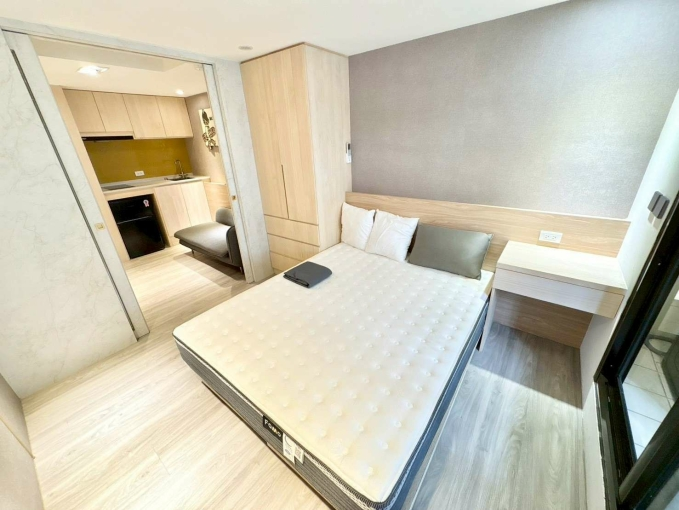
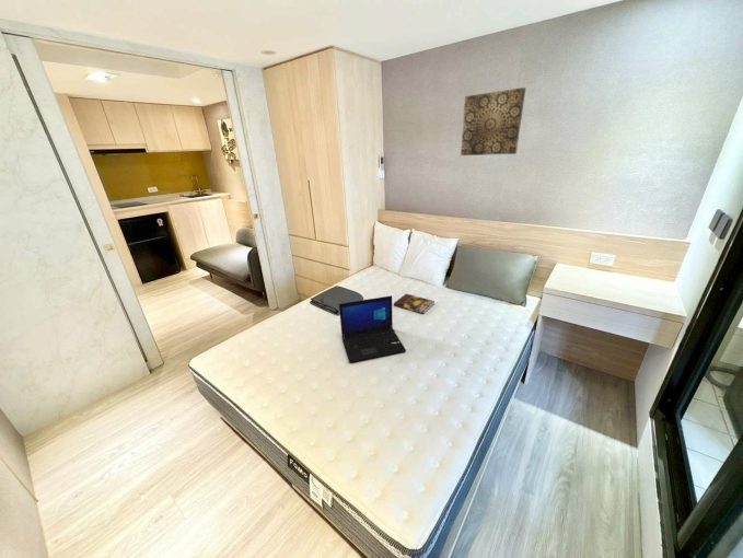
+ laptop [338,294,407,363]
+ book [393,292,436,315]
+ wall art [460,86,526,156]
